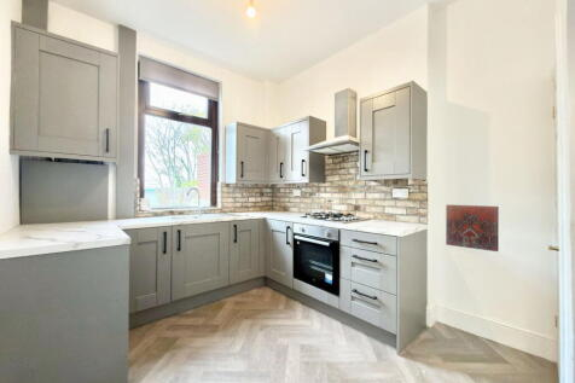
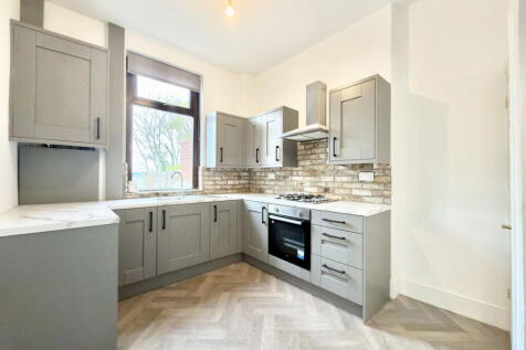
- decorative tile [445,204,500,253]
